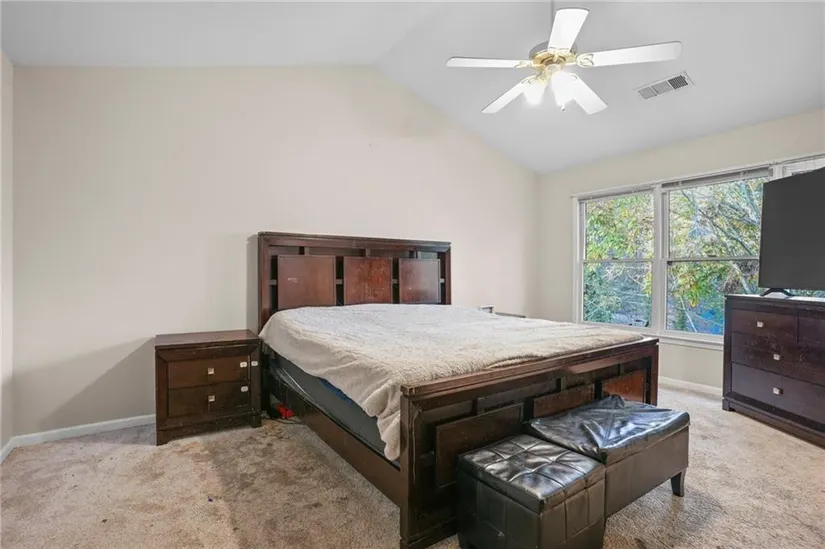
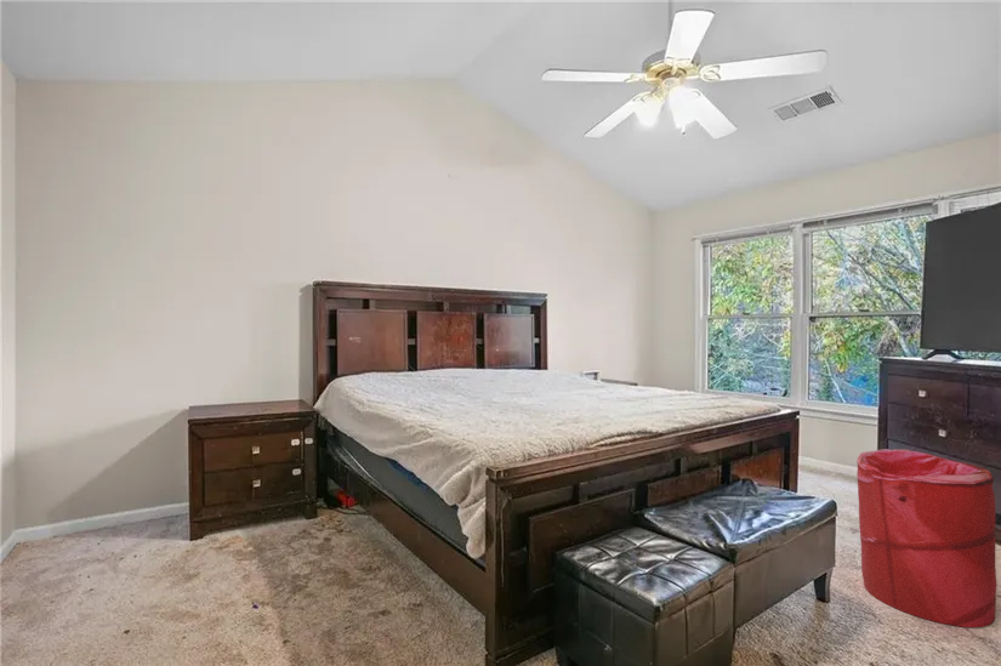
+ laundry hamper [855,448,997,628]
